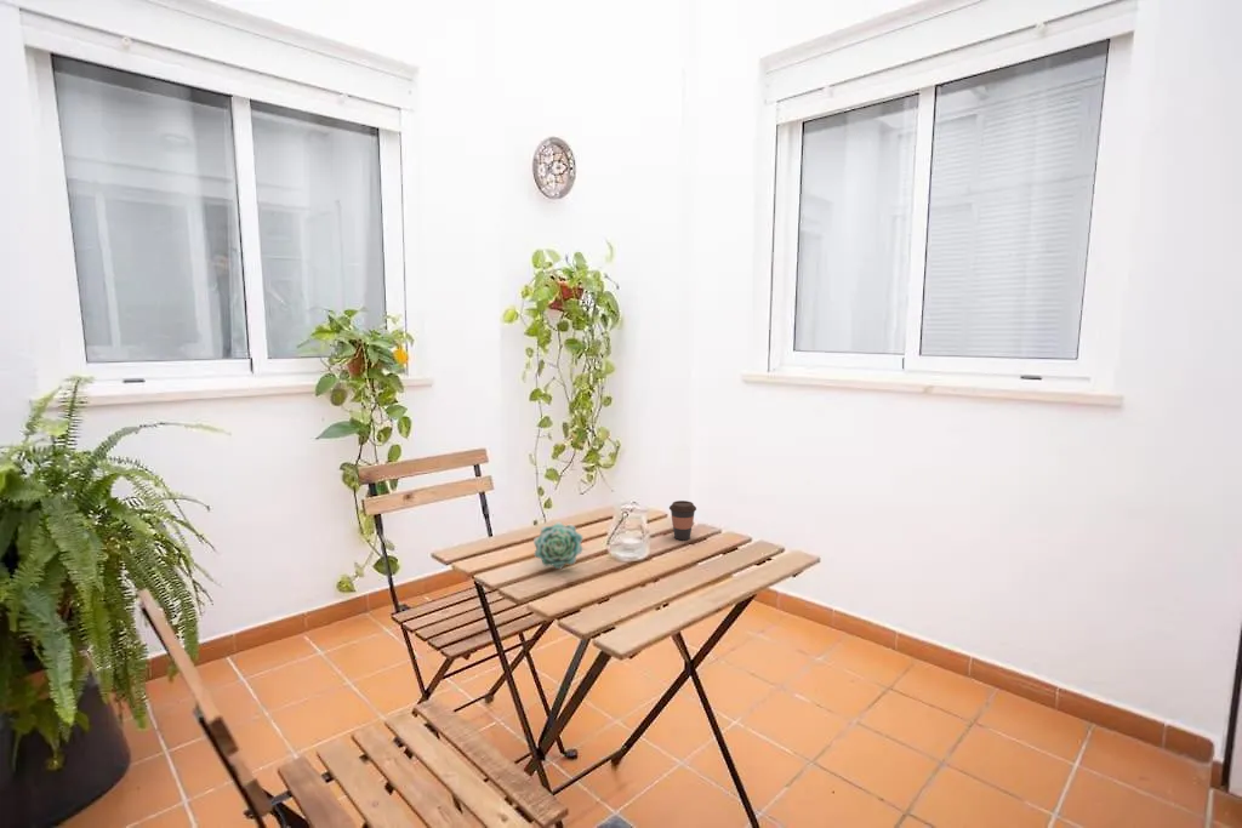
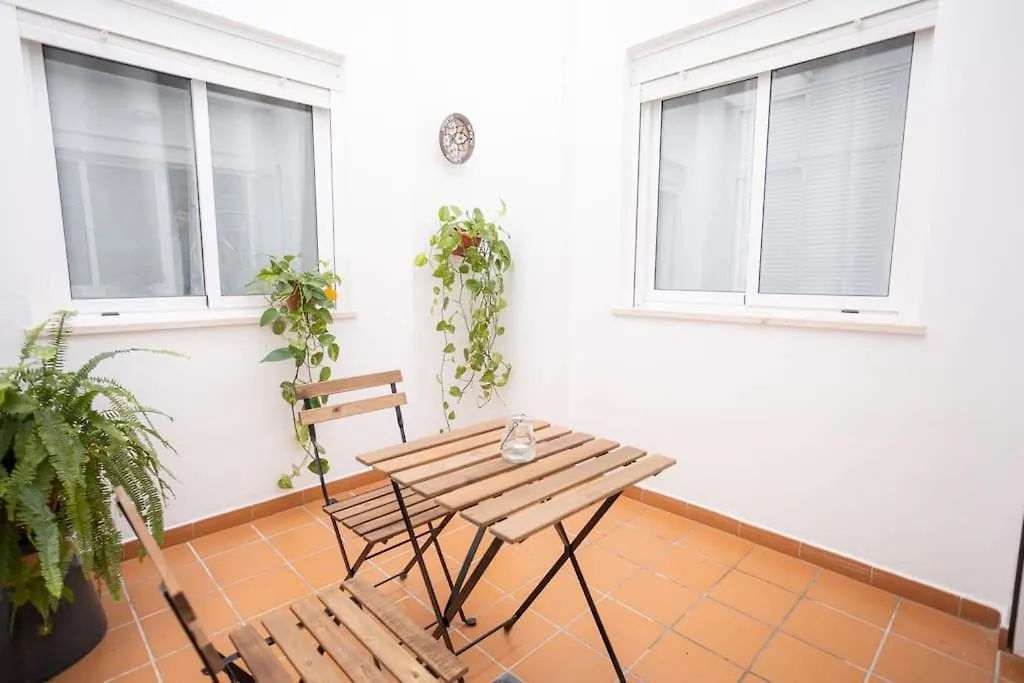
- succulent plant [532,520,585,570]
- coffee cup [668,499,697,541]
